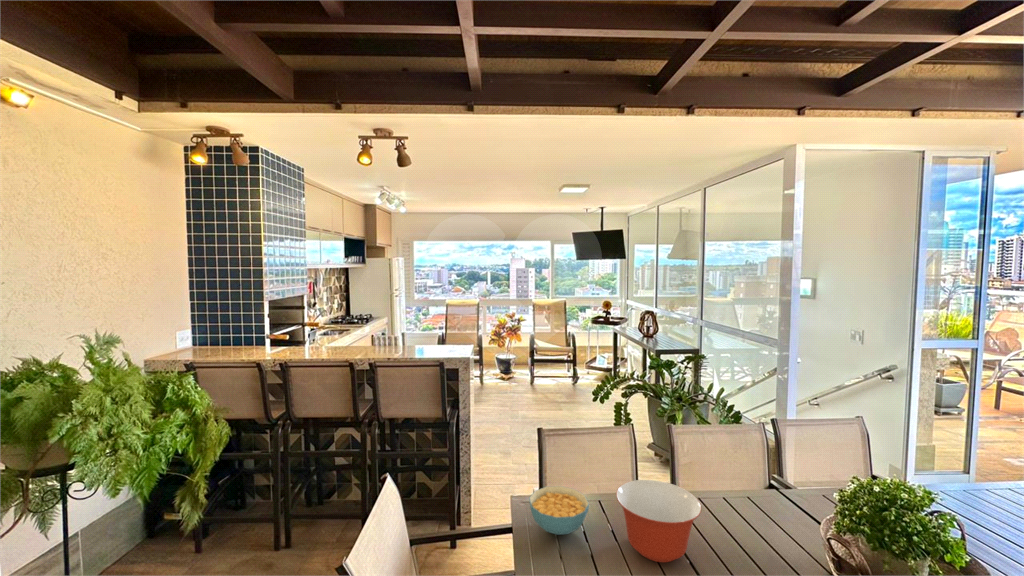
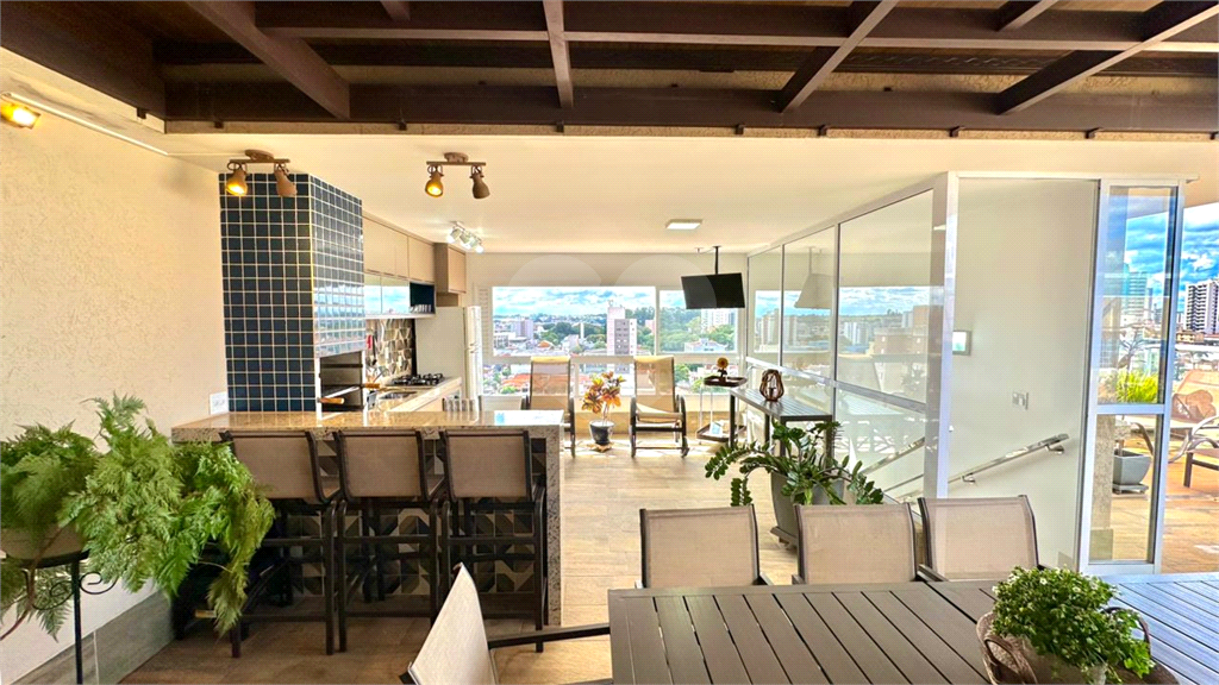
- cereal bowl [528,485,590,536]
- mixing bowl [615,479,702,563]
